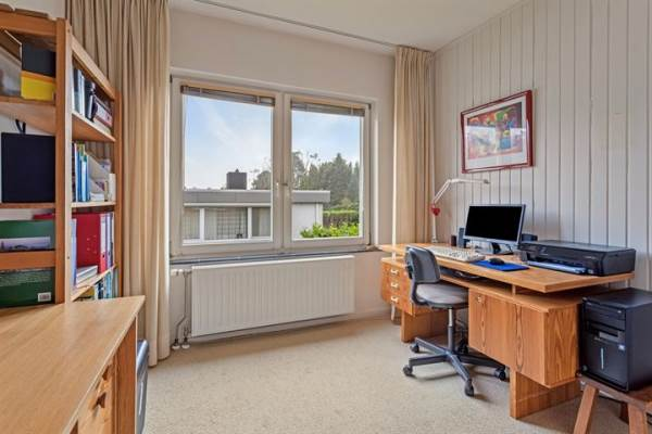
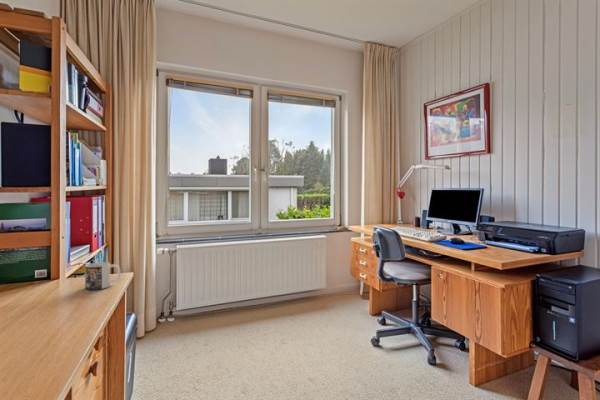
+ mug [84,261,122,291]
